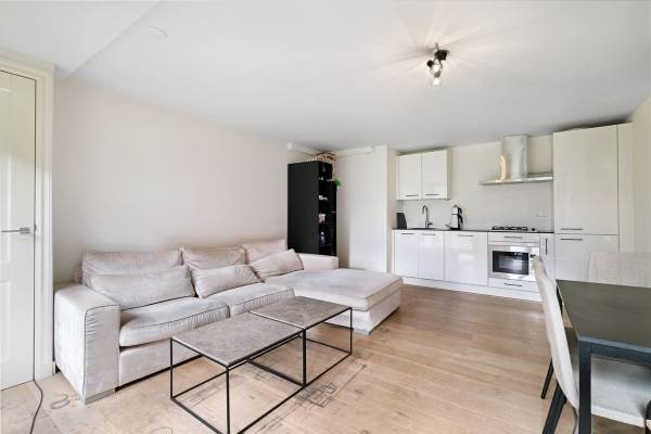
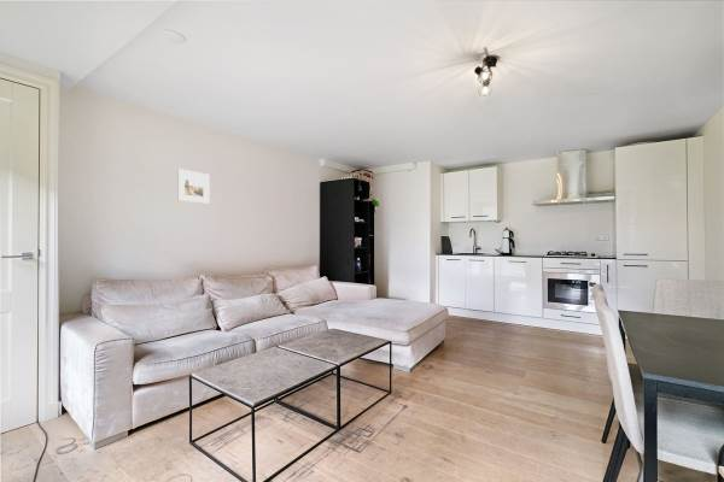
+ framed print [176,167,210,205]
